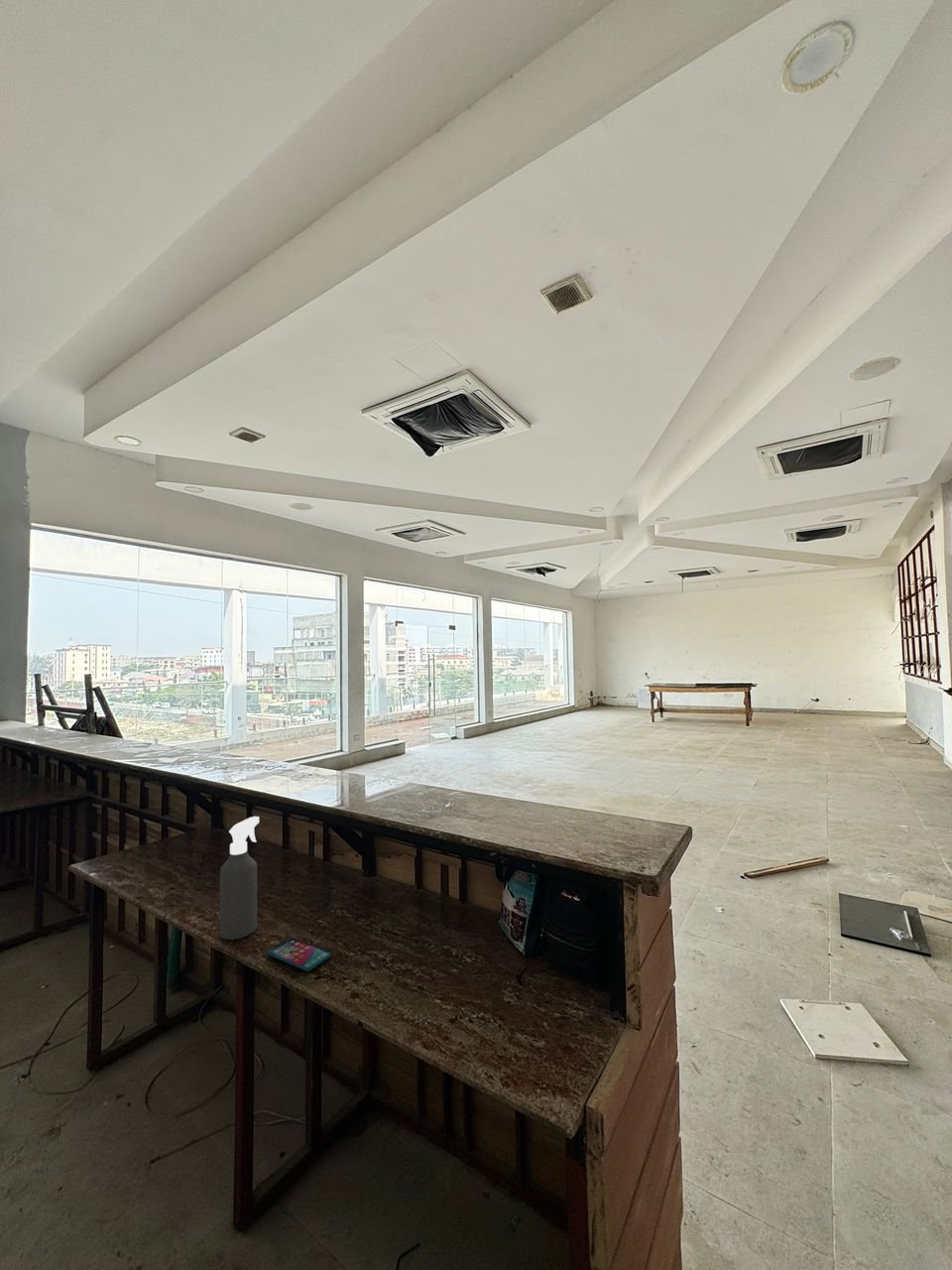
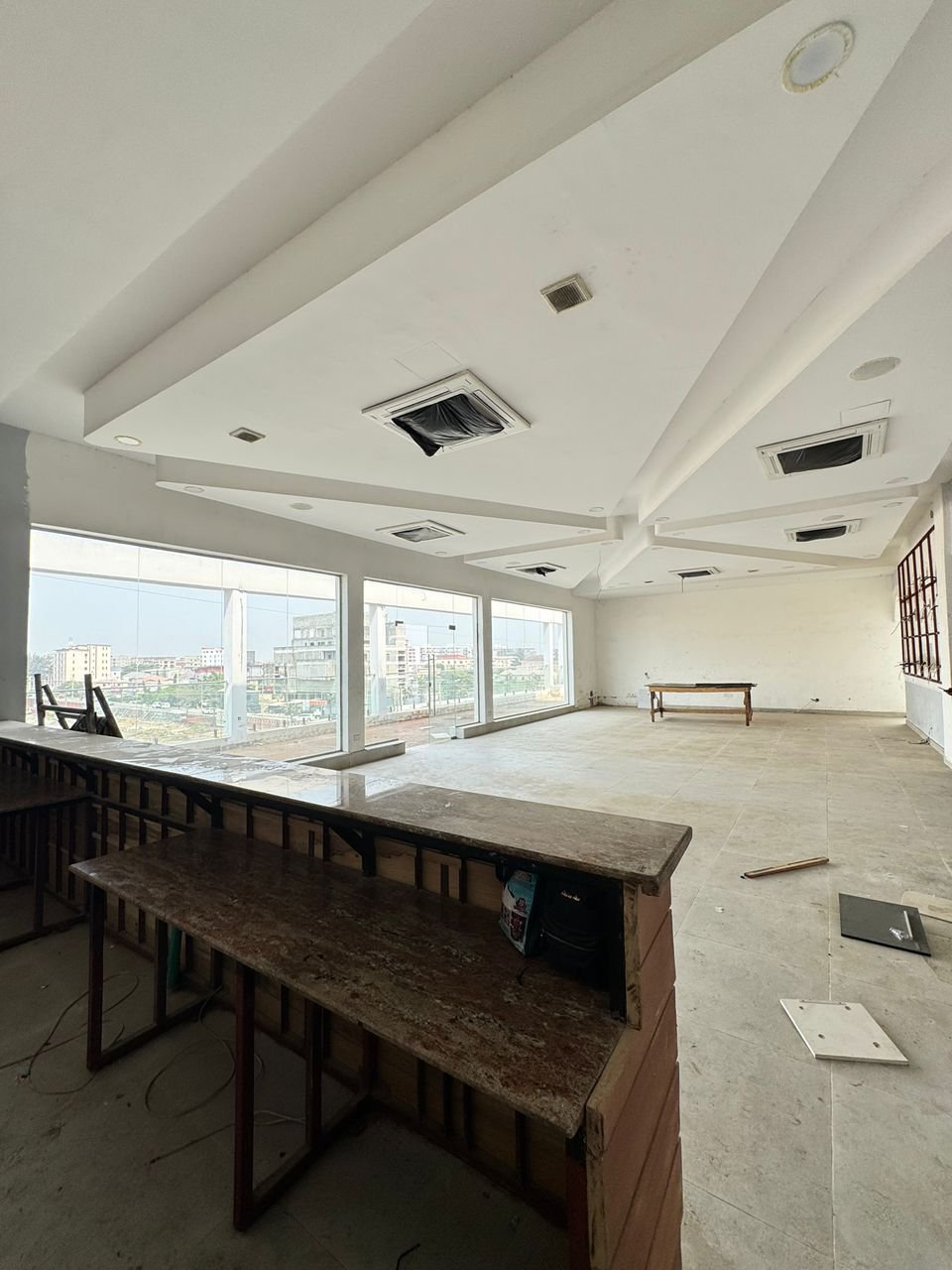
- smartphone [267,937,331,972]
- spray bottle [219,816,260,941]
